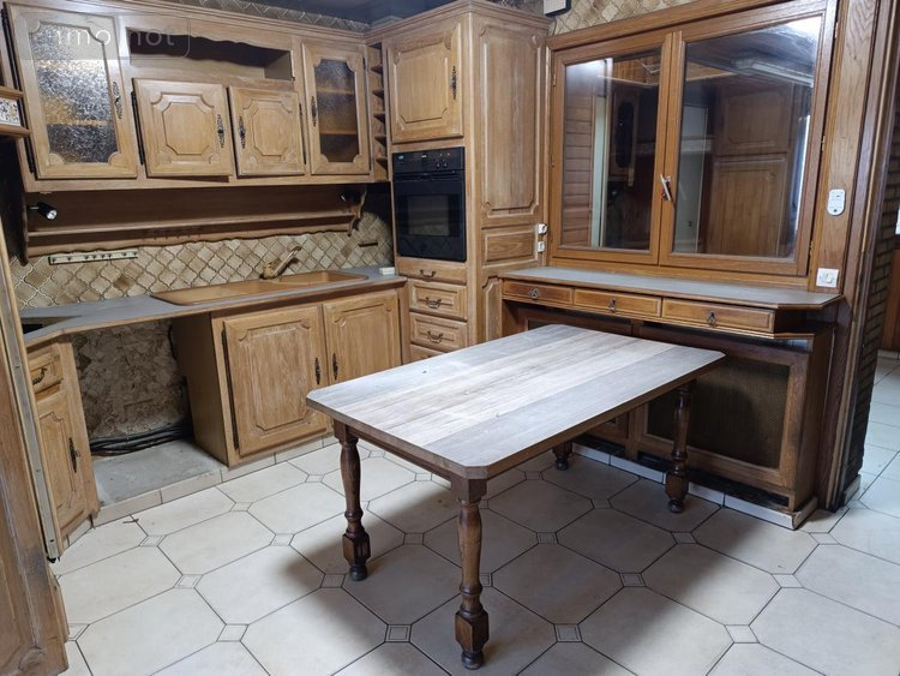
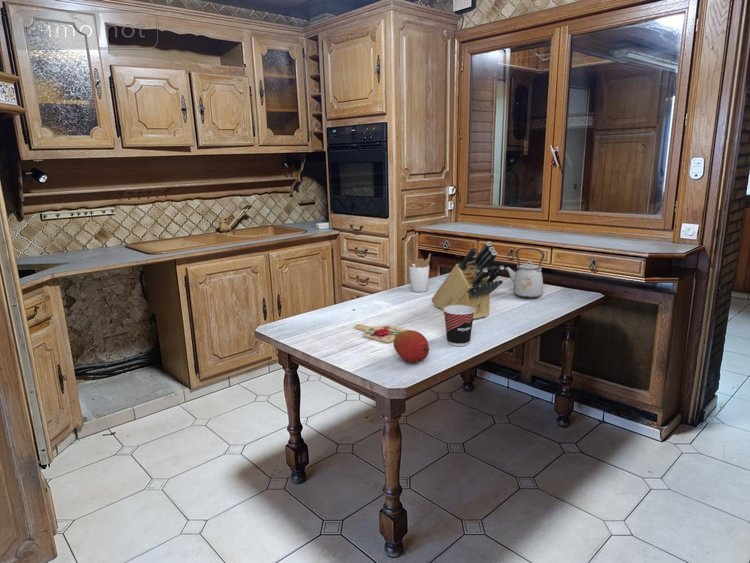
+ cutting board [353,323,409,344]
+ kettle [504,247,545,299]
+ cup [442,305,475,347]
+ knife block [431,241,505,320]
+ utensil holder [405,252,432,293]
+ fruit [393,329,431,364]
